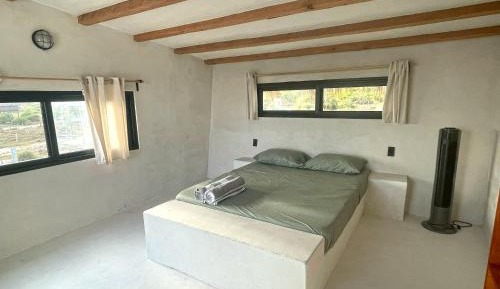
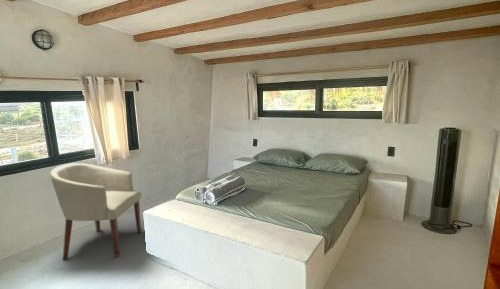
+ chair [49,162,142,261]
